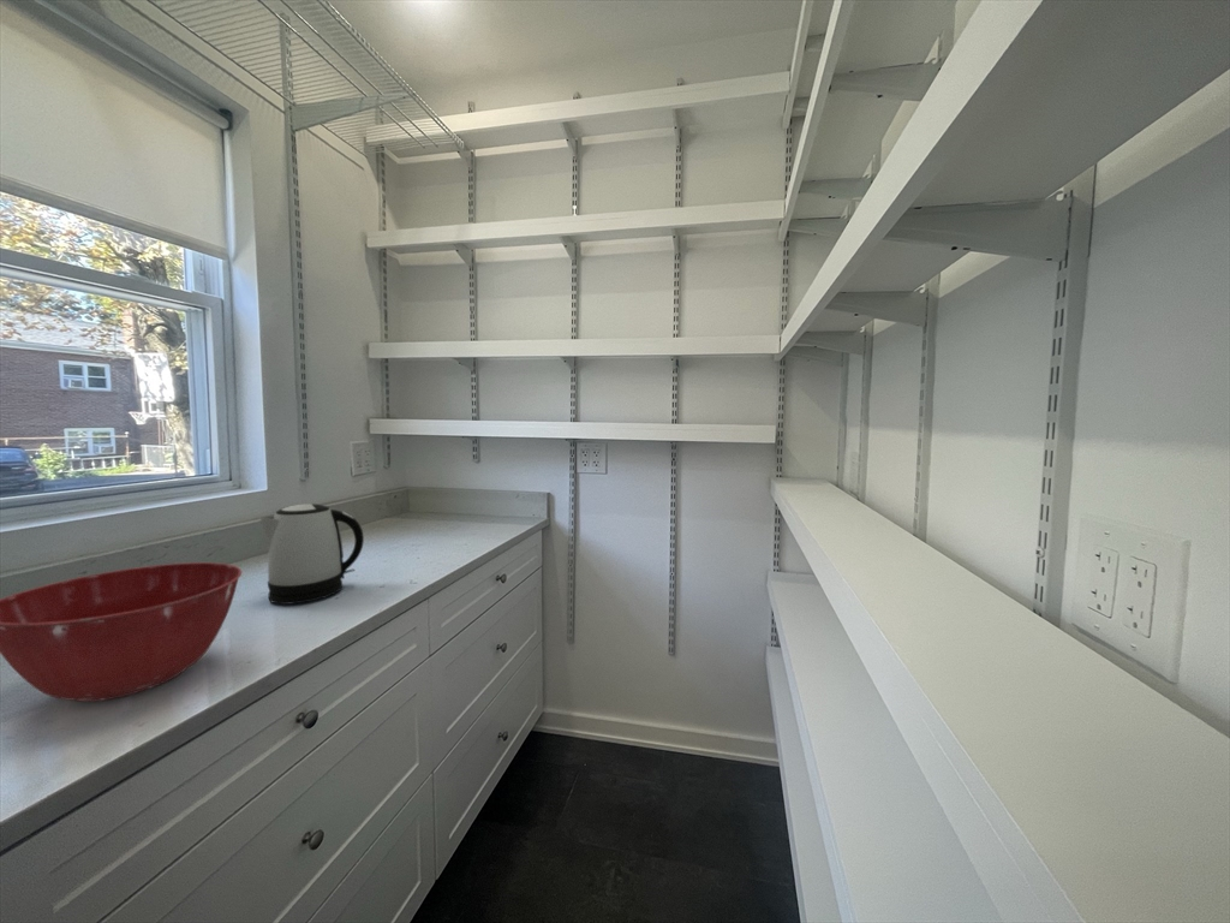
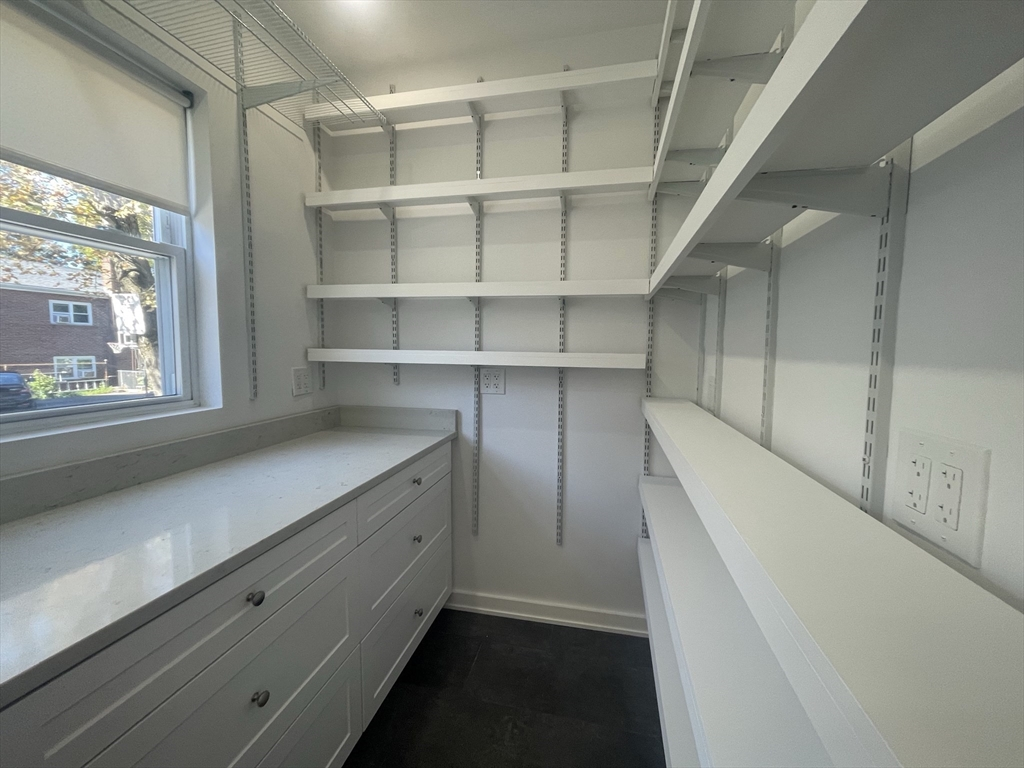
- mixing bowl [0,561,243,703]
- kettle [259,502,365,606]
